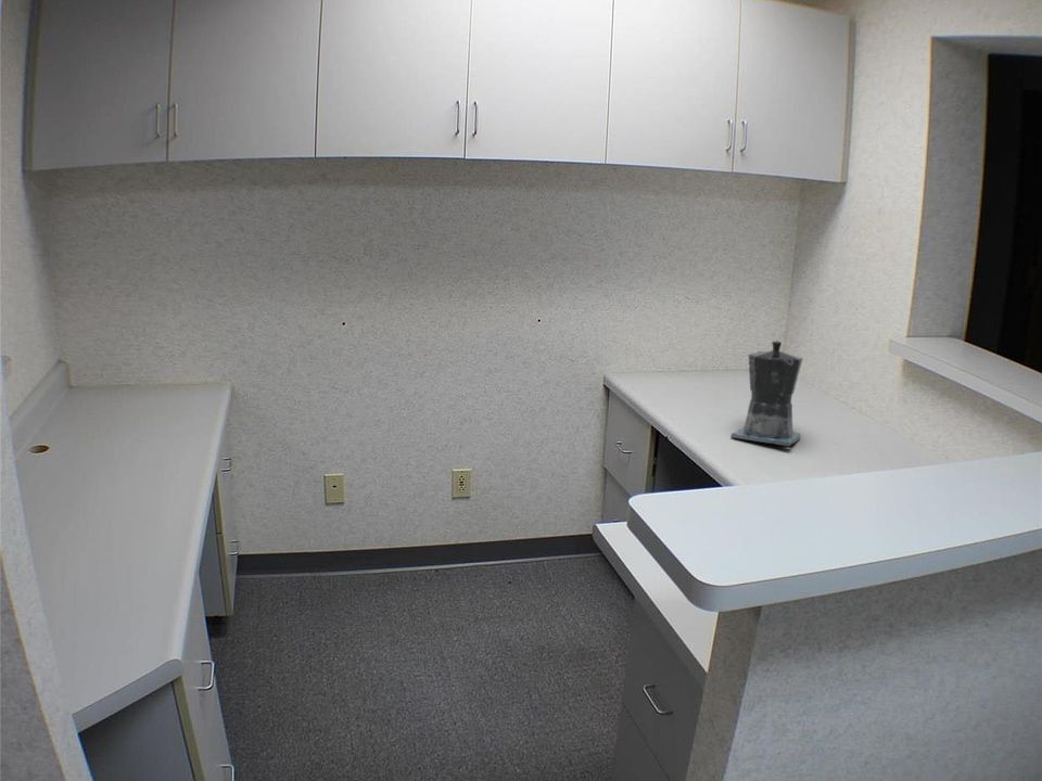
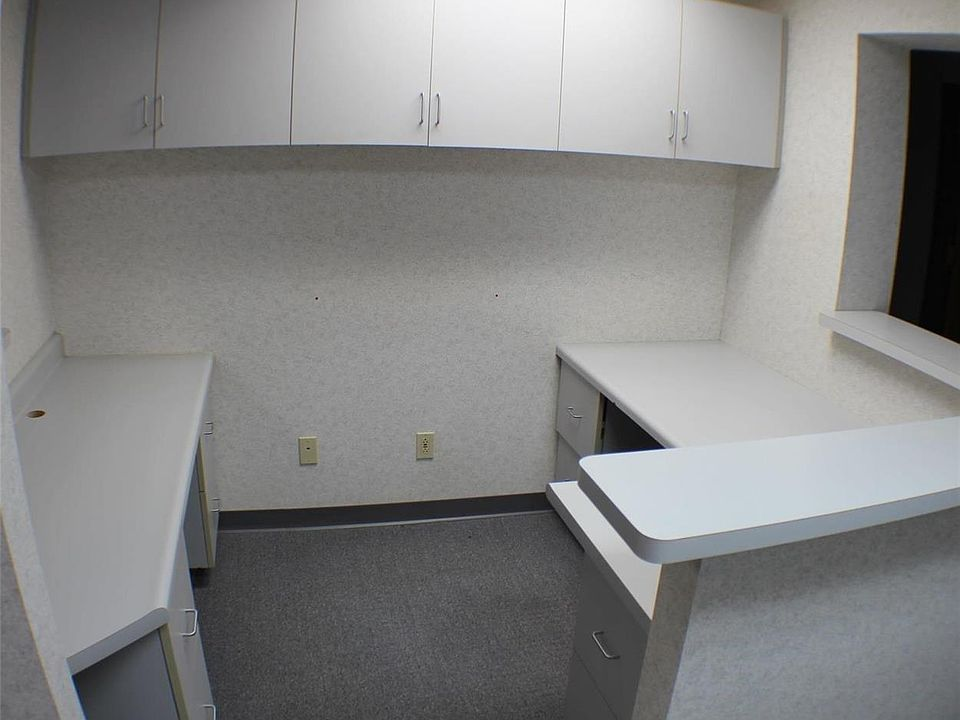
- coffee maker [729,340,804,447]
